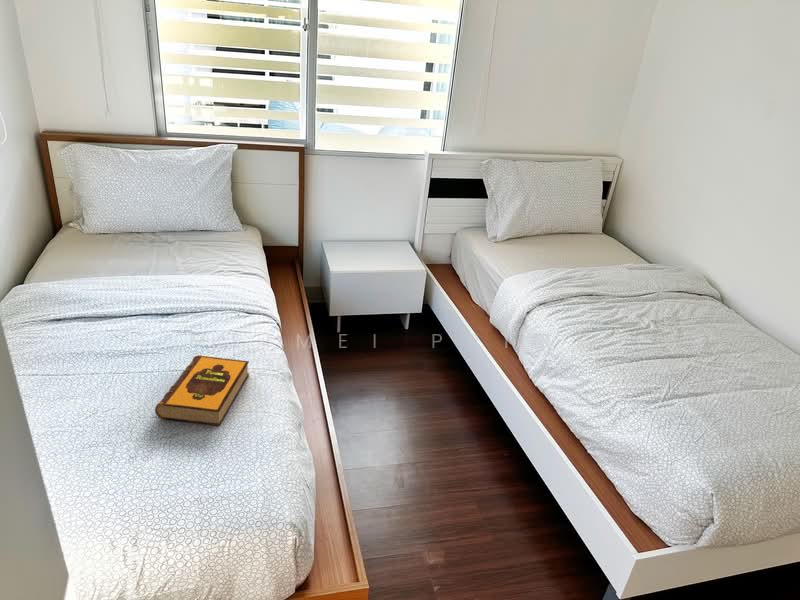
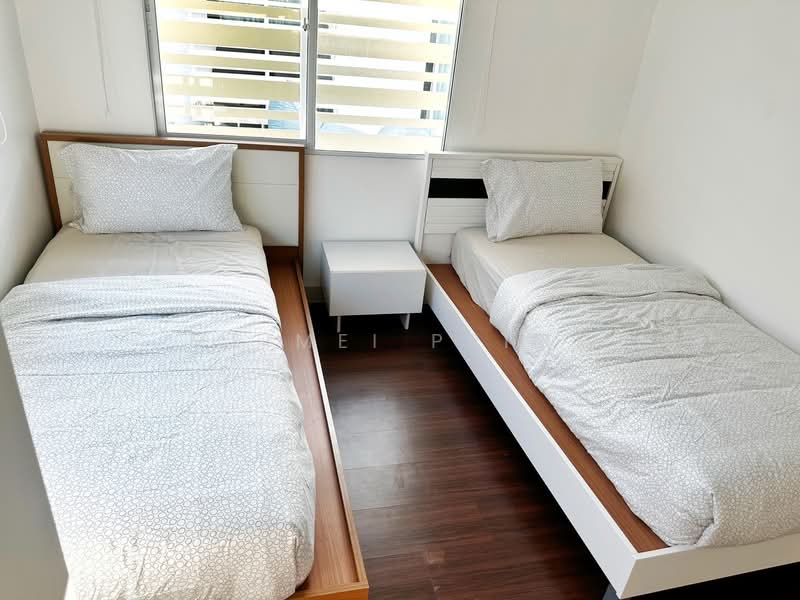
- hardback book [154,354,250,426]
